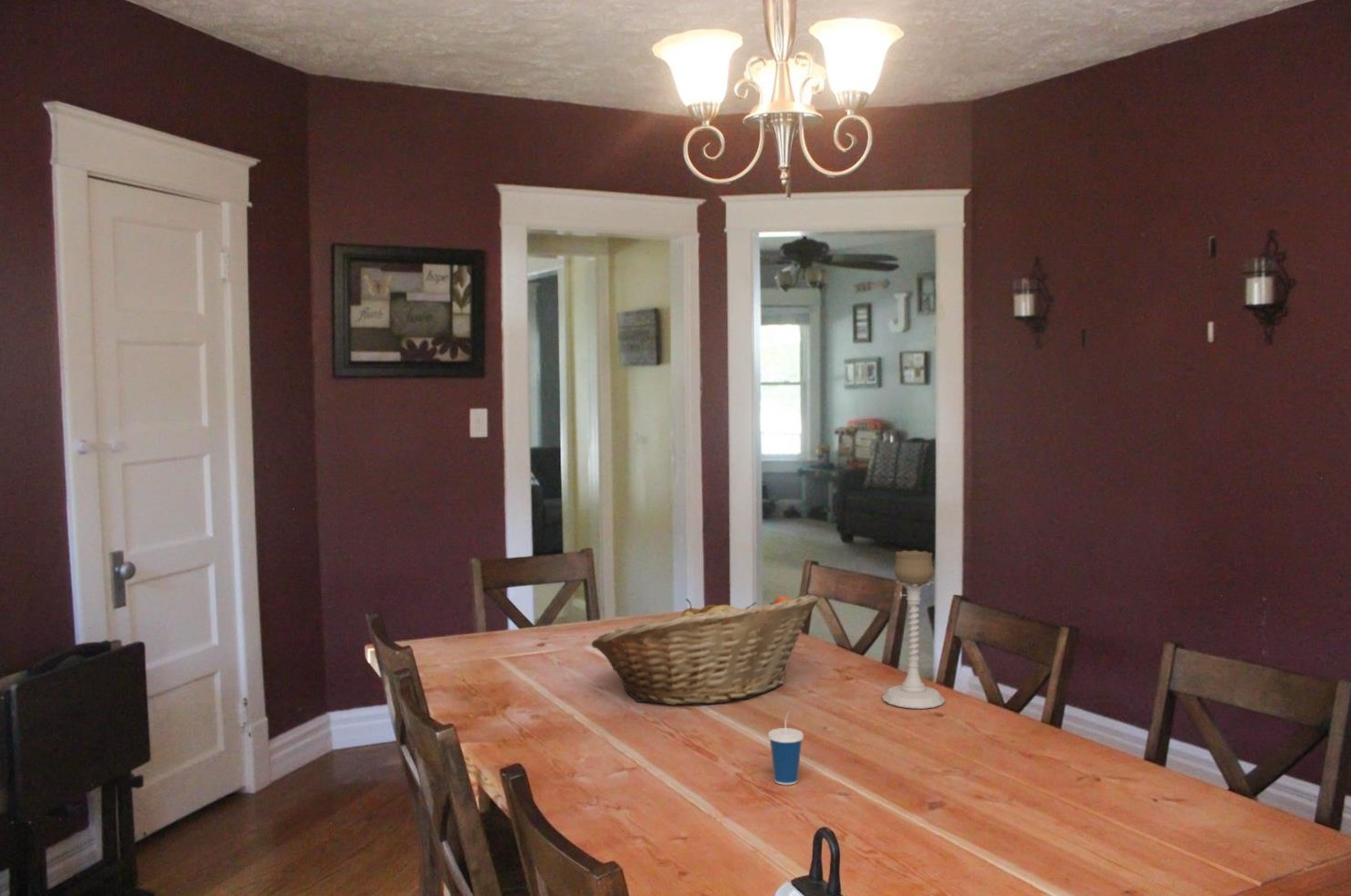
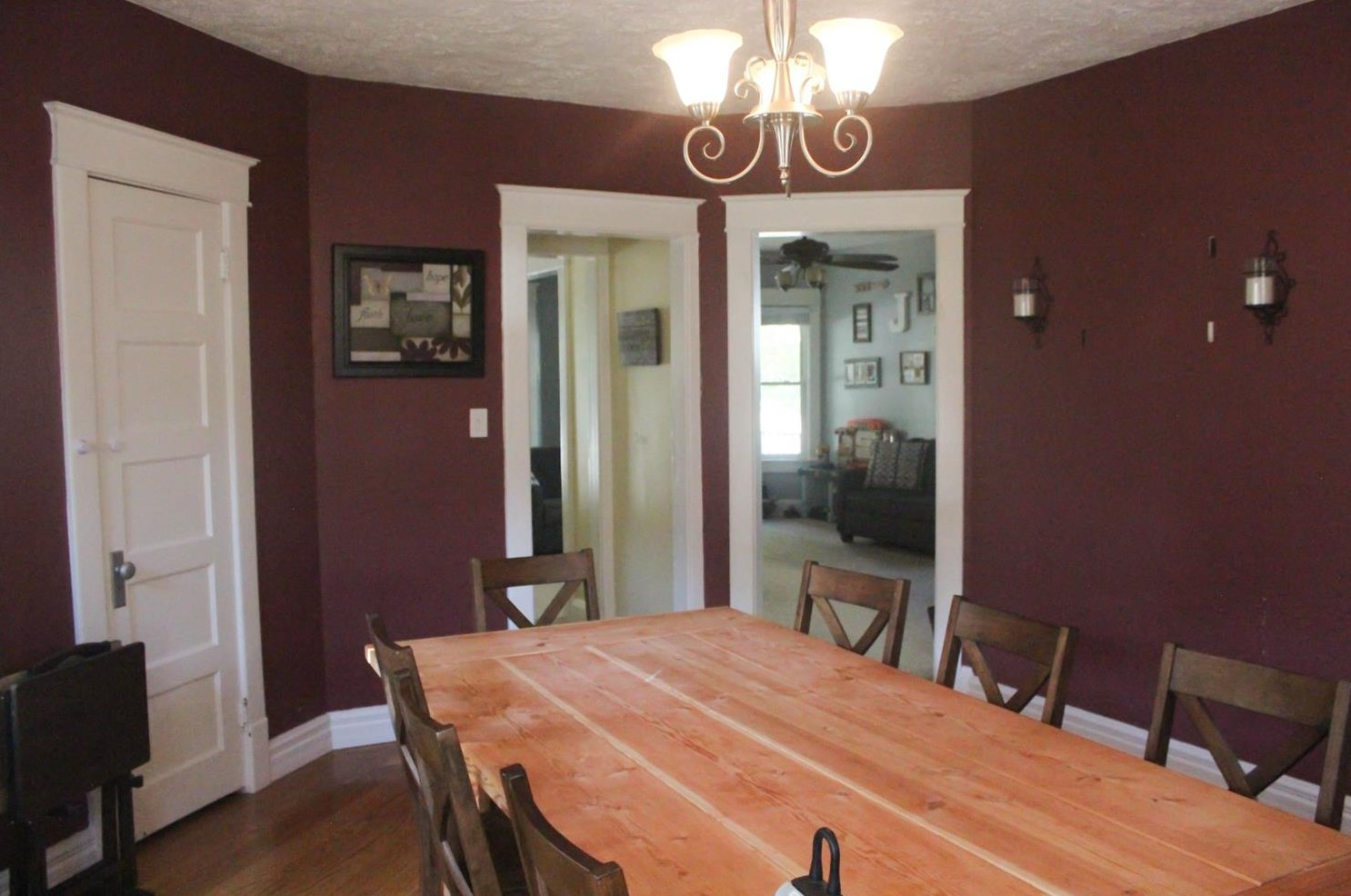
- candle holder [881,550,946,710]
- cup [767,711,805,786]
- fruit basket [591,593,819,706]
